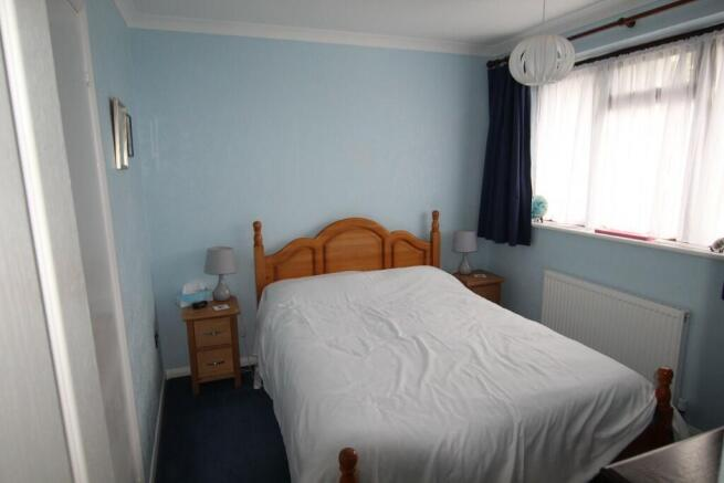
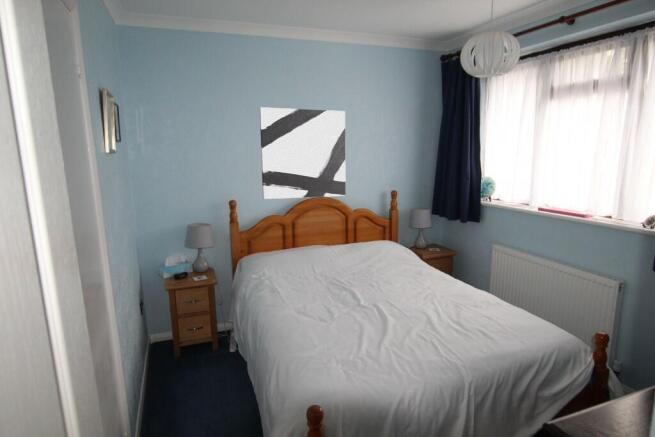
+ wall art [259,106,347,200]
